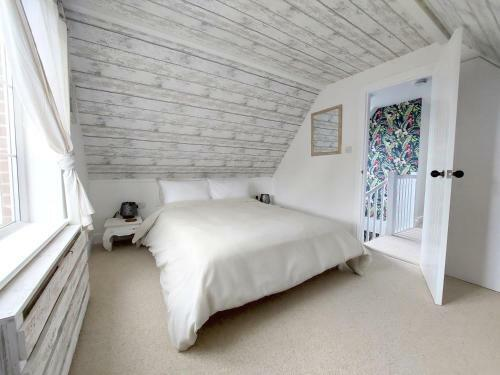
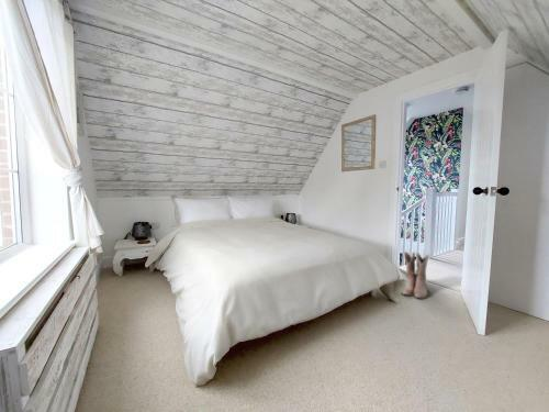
+ boots [401,250,430,300]
